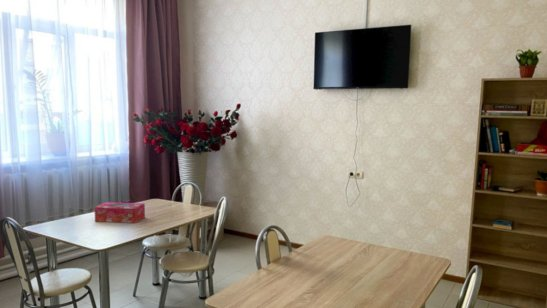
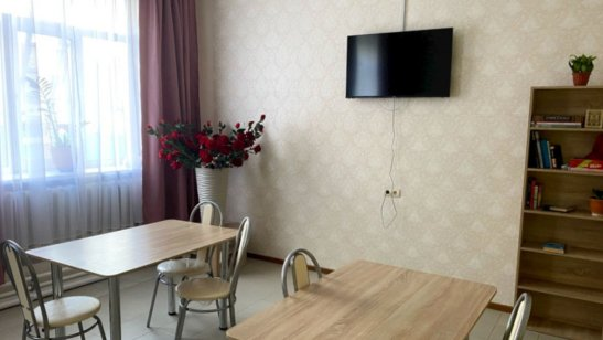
- tissue box [93,201,146,224]
